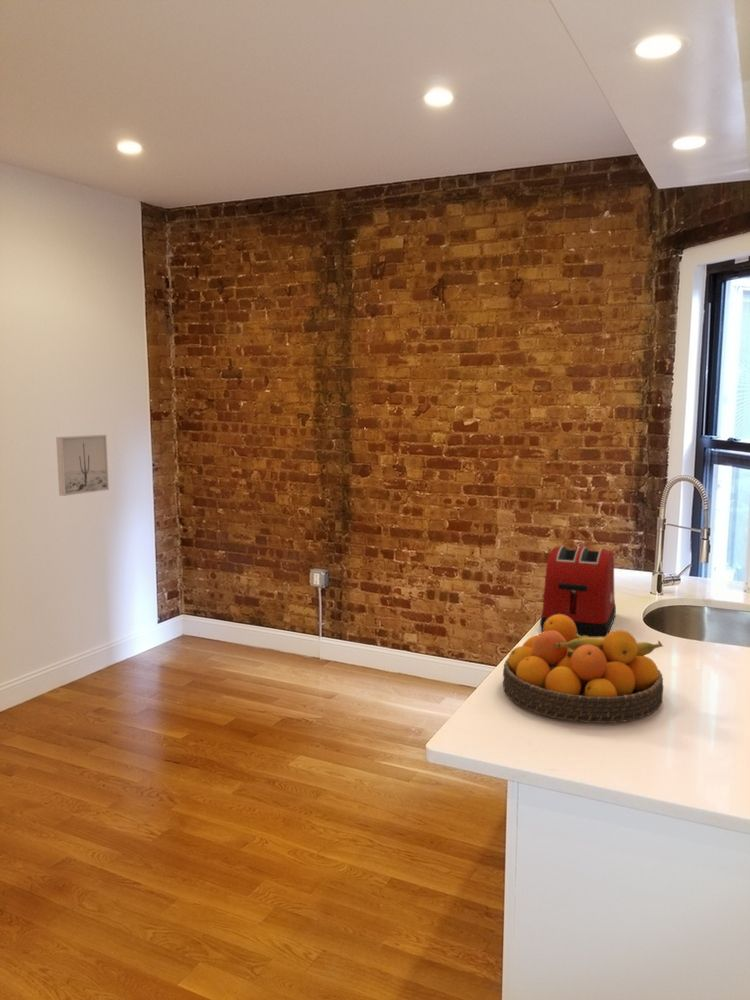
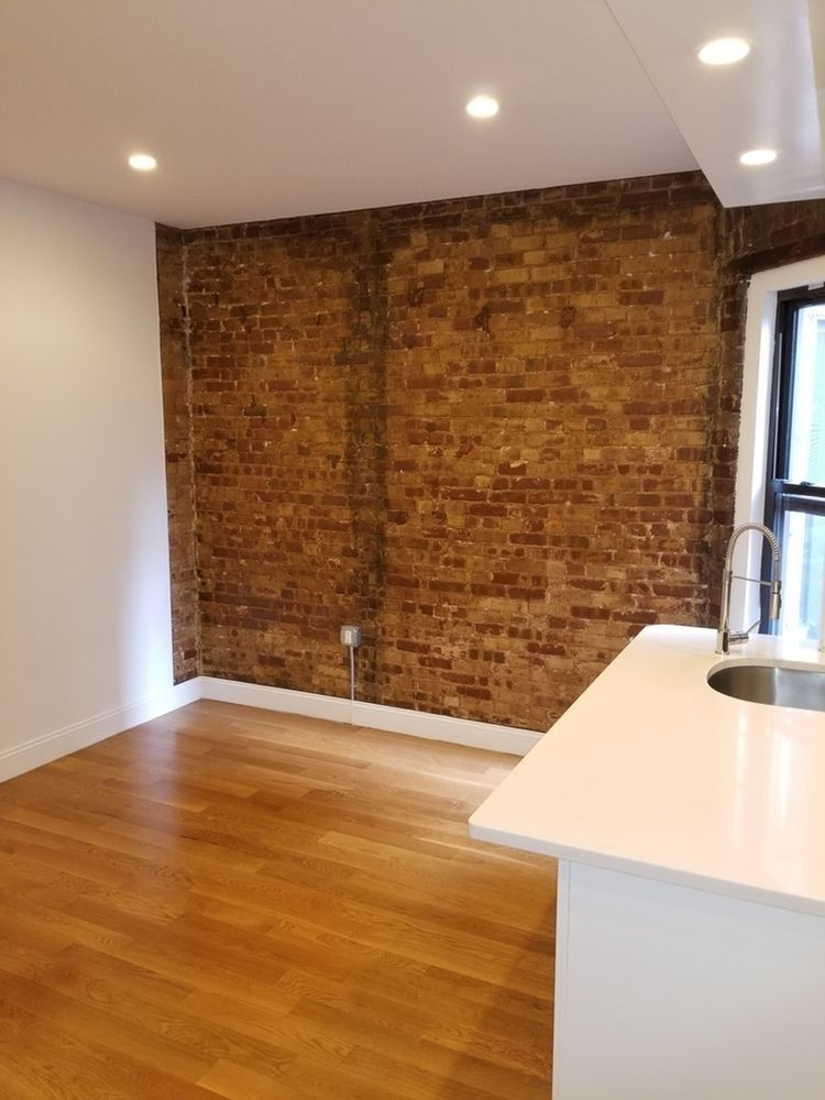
- toaster [539,545,617,638]
- wall art [55,434,110,497]
- fruit bowl [502,614,664,724]
